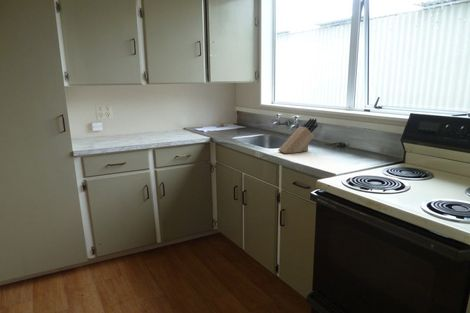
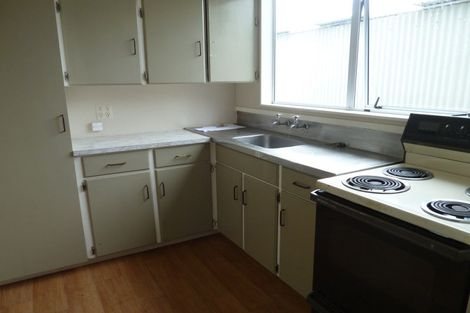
- knife block [277,117,319,155]
